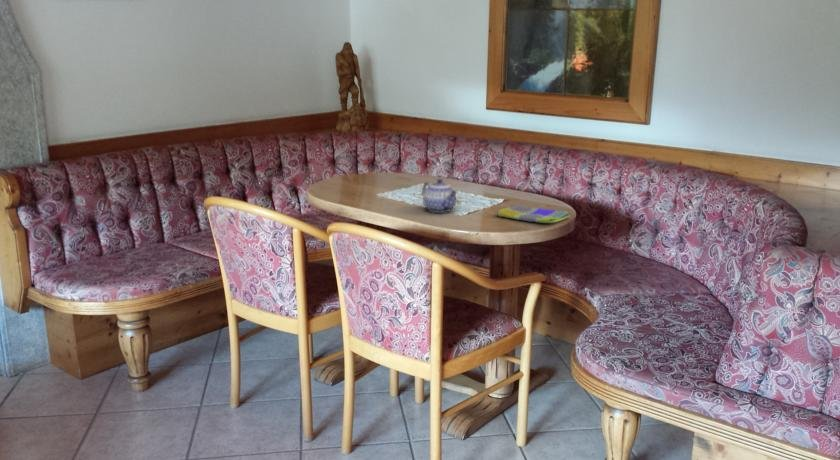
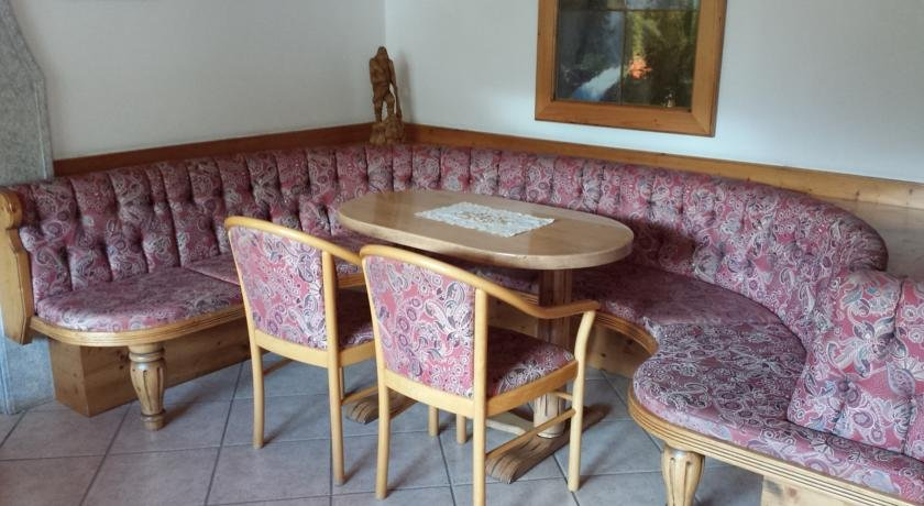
- dish towel [496,203,572,224]
- teapot [421,178,459,214]
